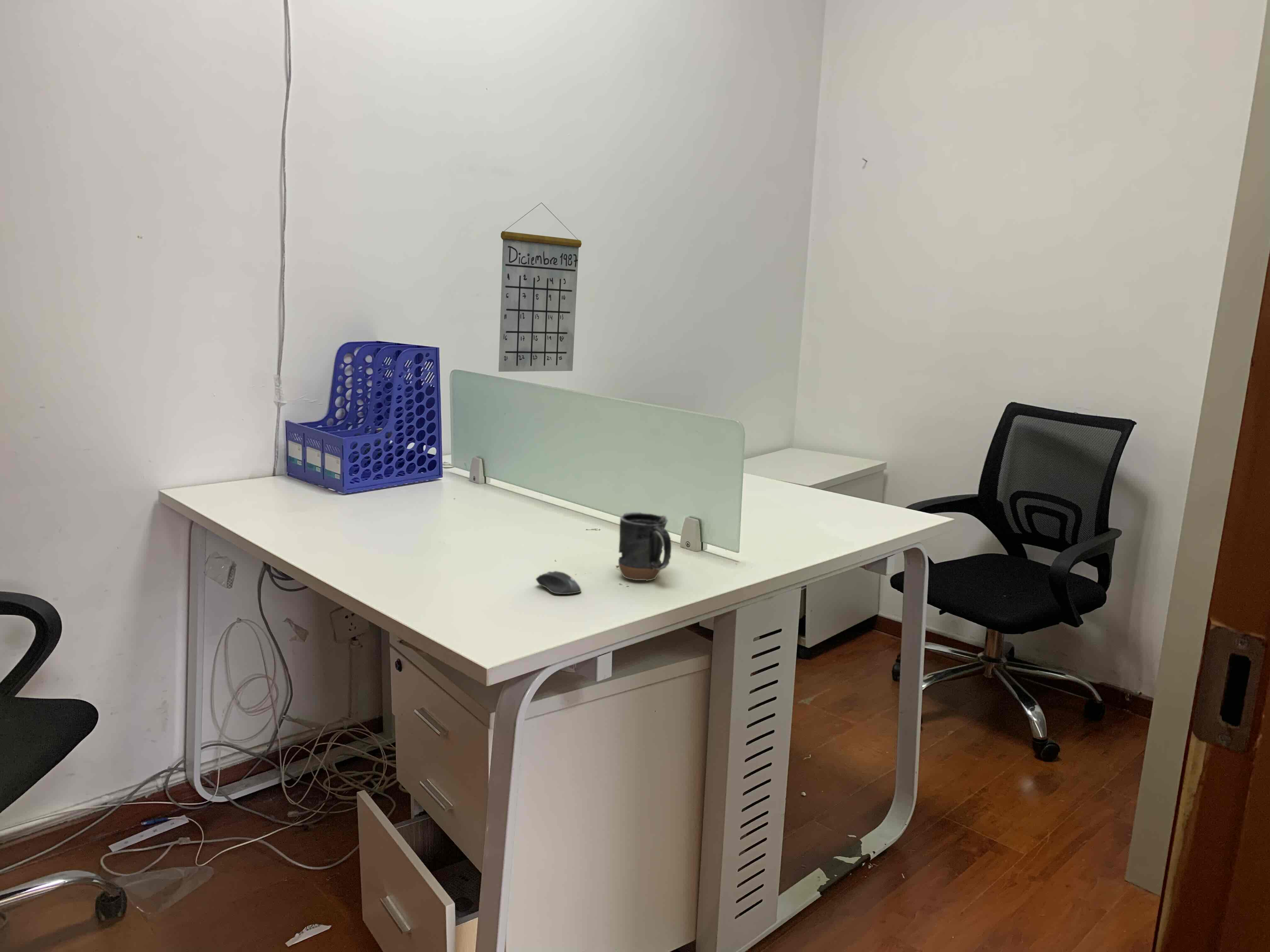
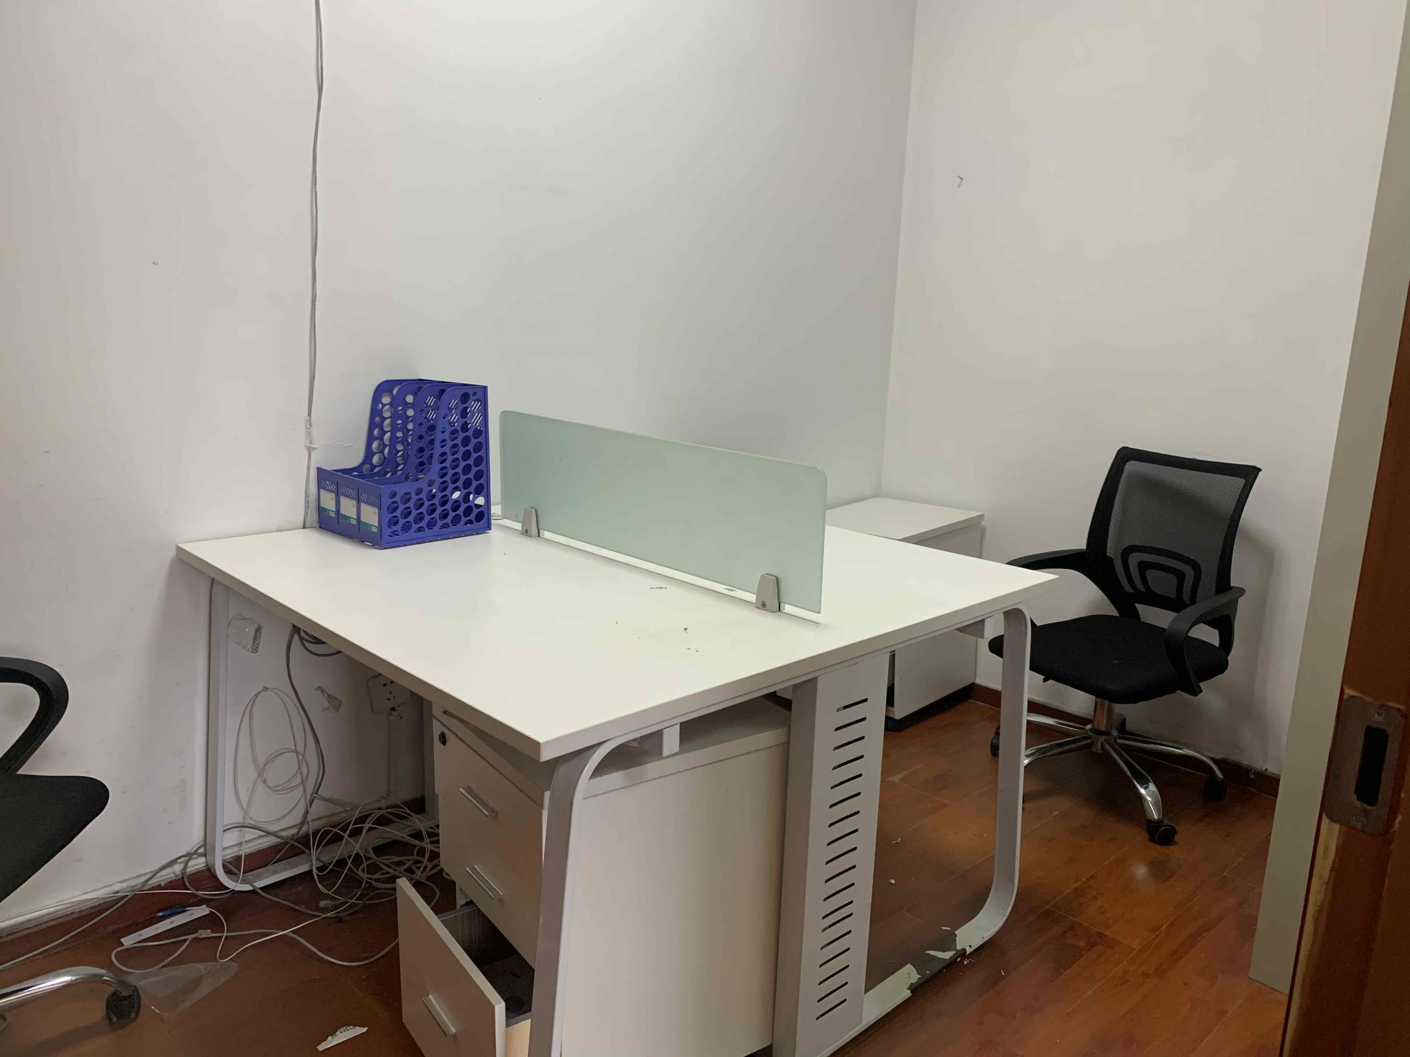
- mug [618,512,672,582]
- calendar [498,202,582,372]
- computer mouse [535,571,581,594]
